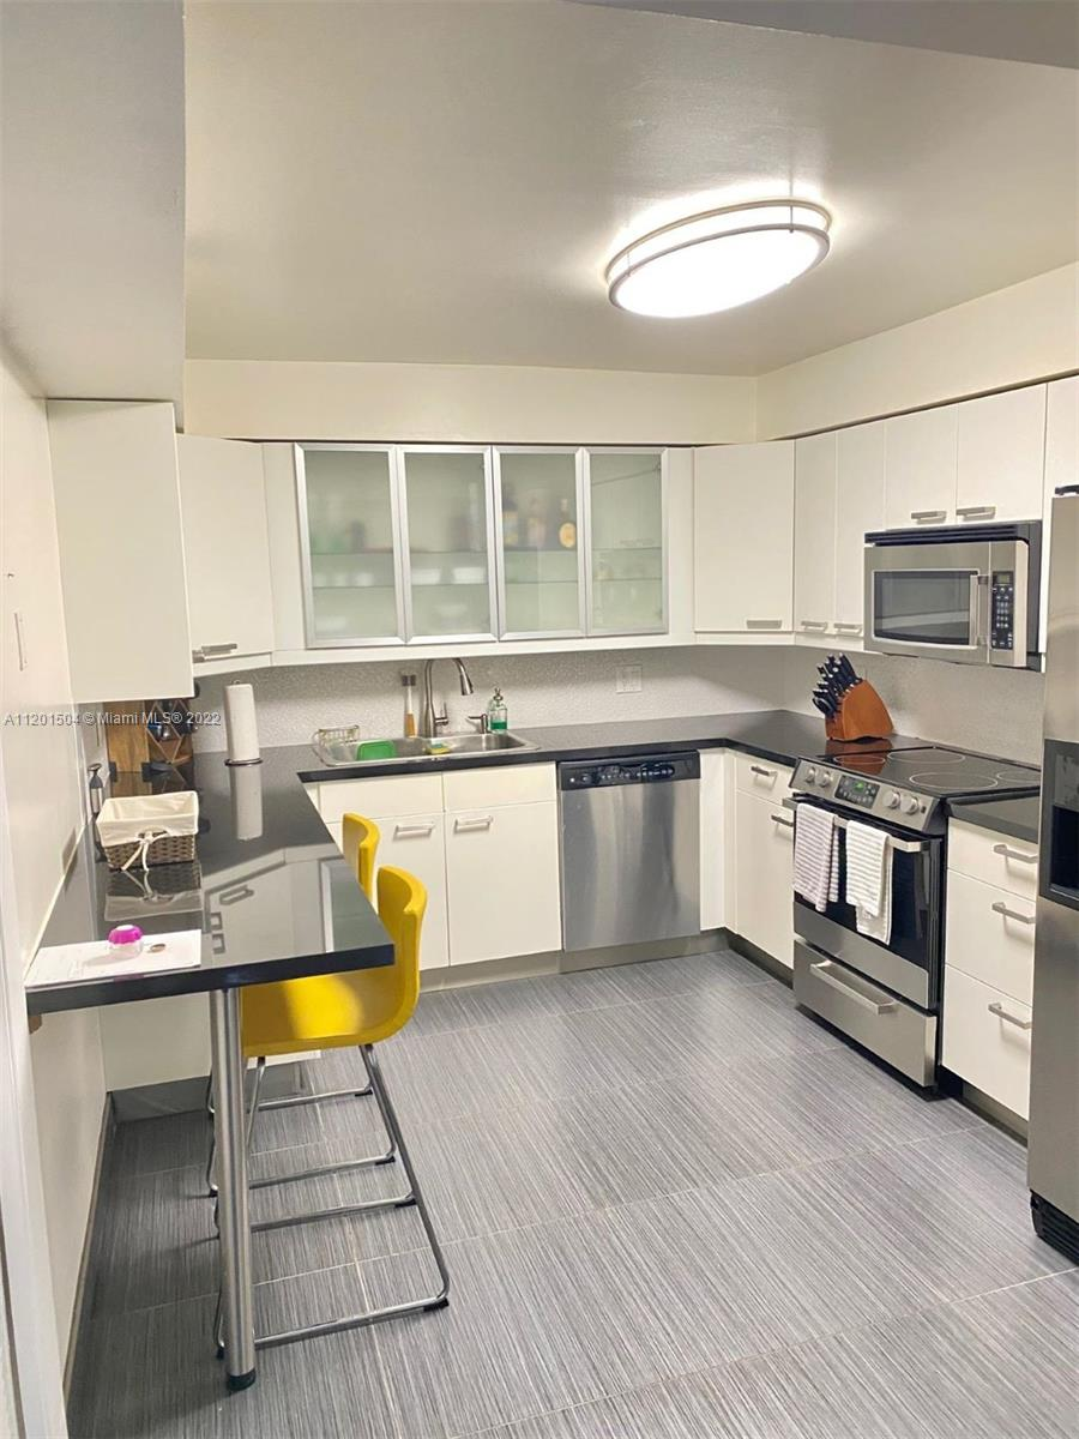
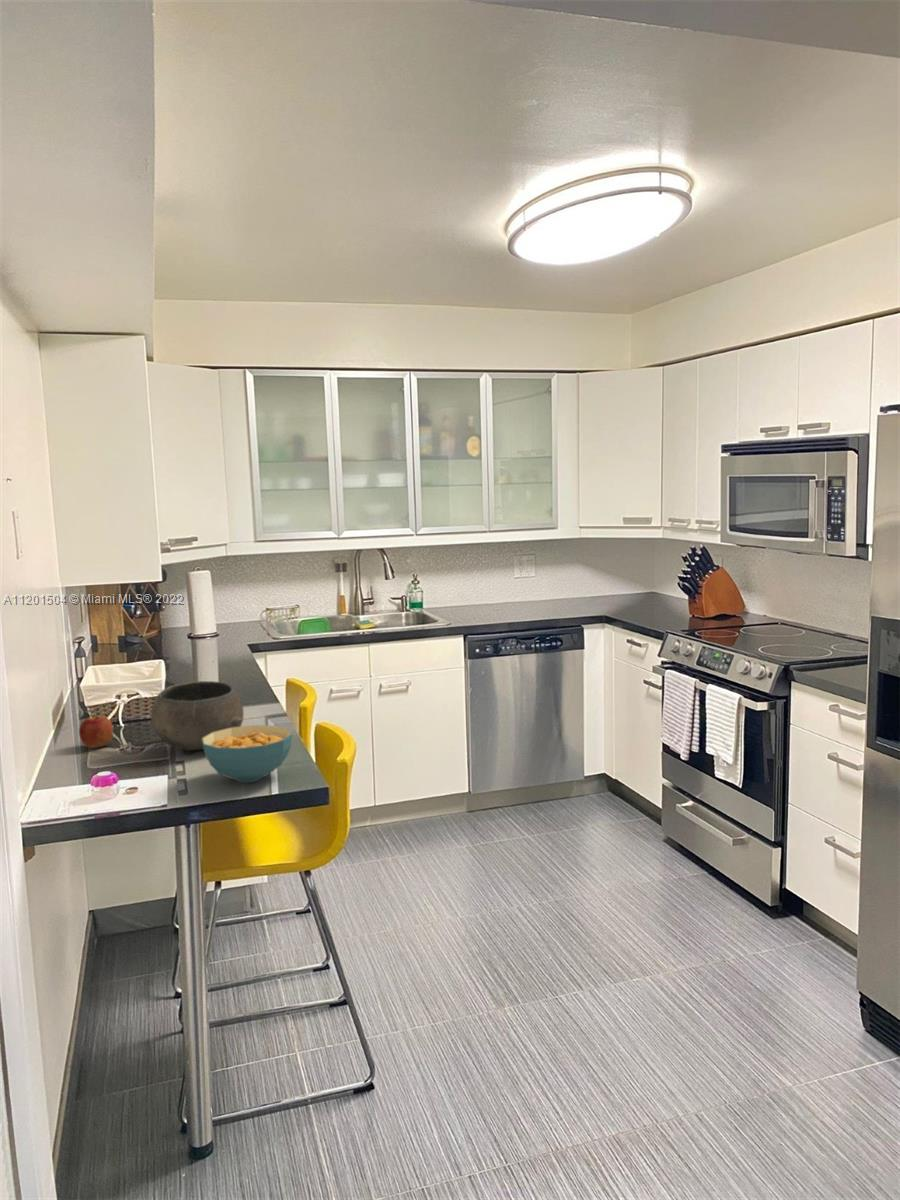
+ cereal bowl [202,724,293,783]
+ bowl [150,680,245,751]
+ apple [78,715,114,749]
